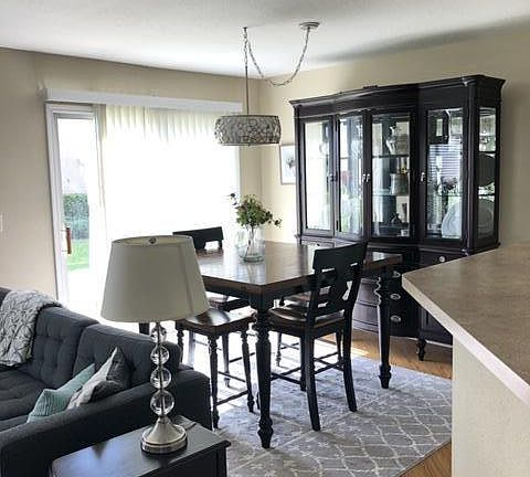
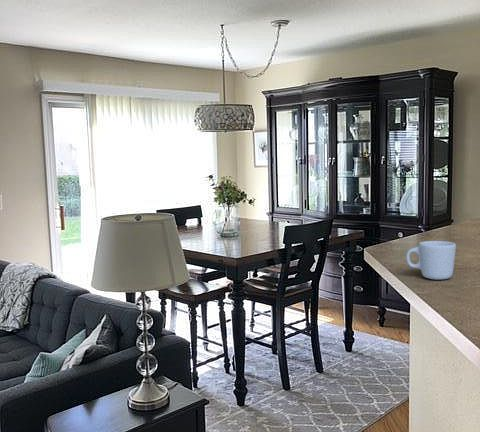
+ mug [405,240,457,281]
